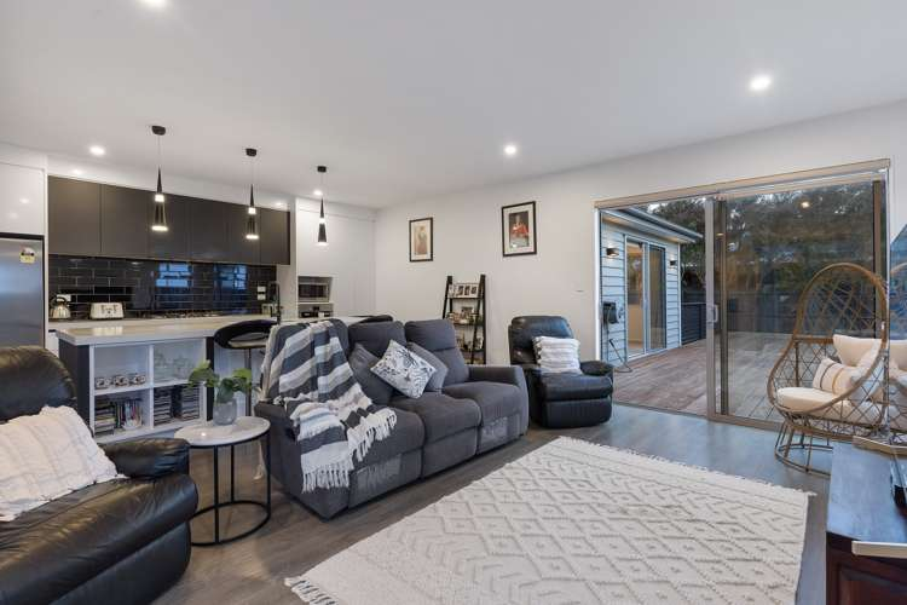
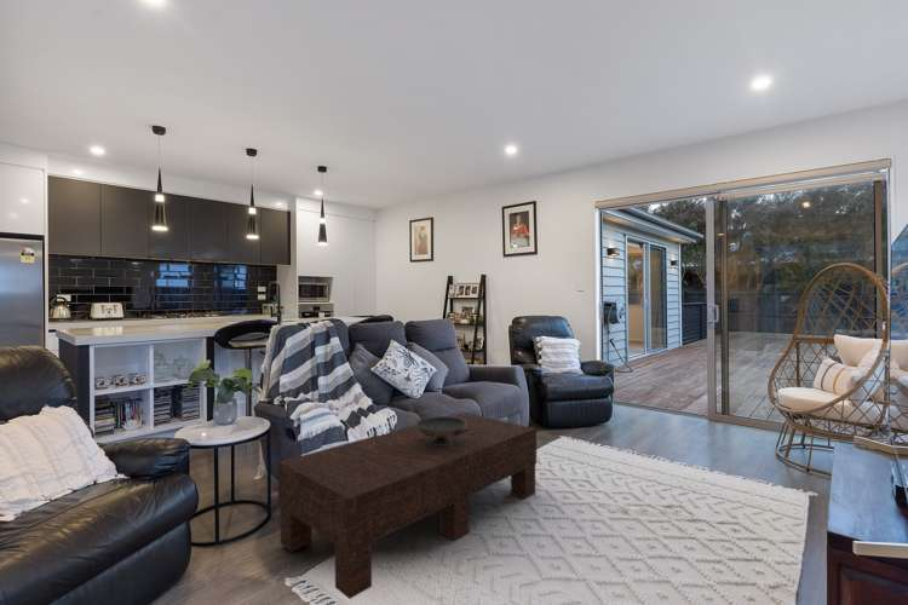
+ decorative bowl [415,415,469,445]
+ coffee table [277,411,538,600]
